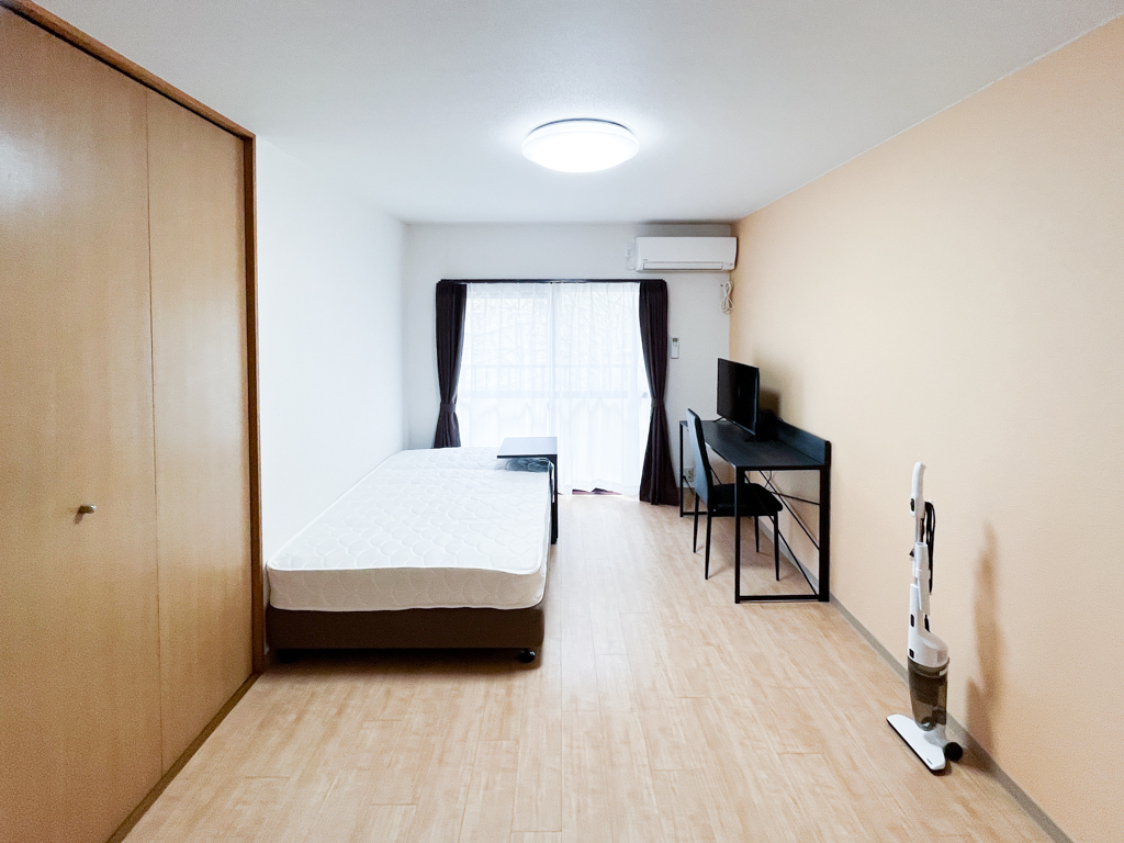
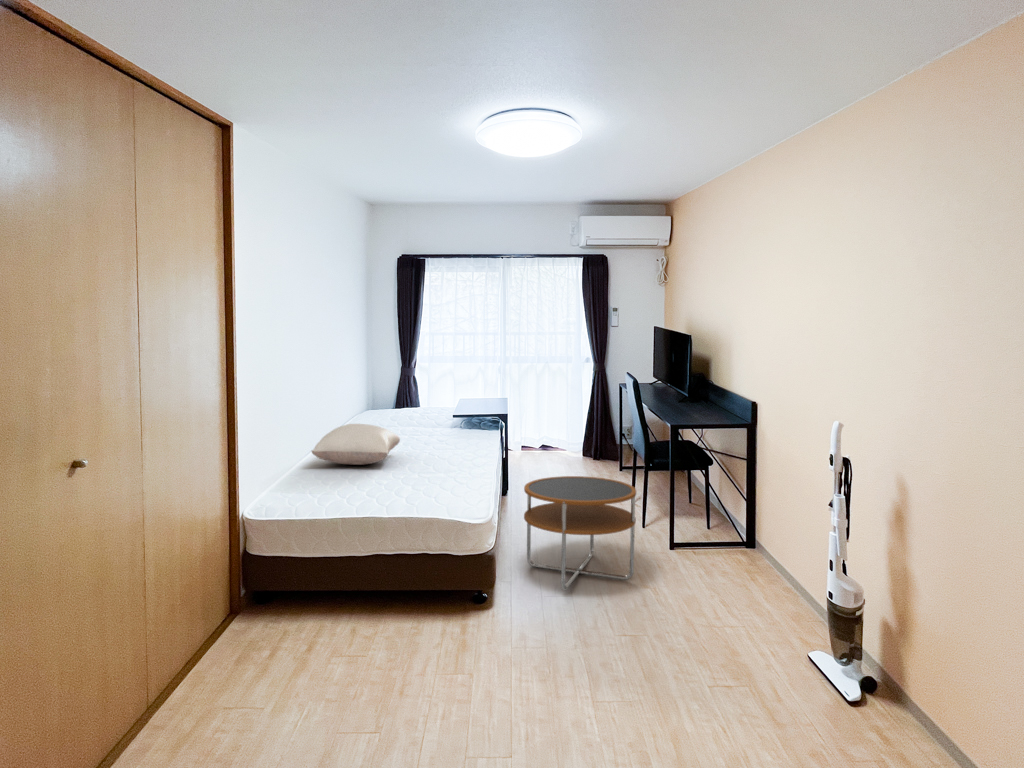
+ side table [523,475,637,591]
+ pillow [310,423,401,466]
